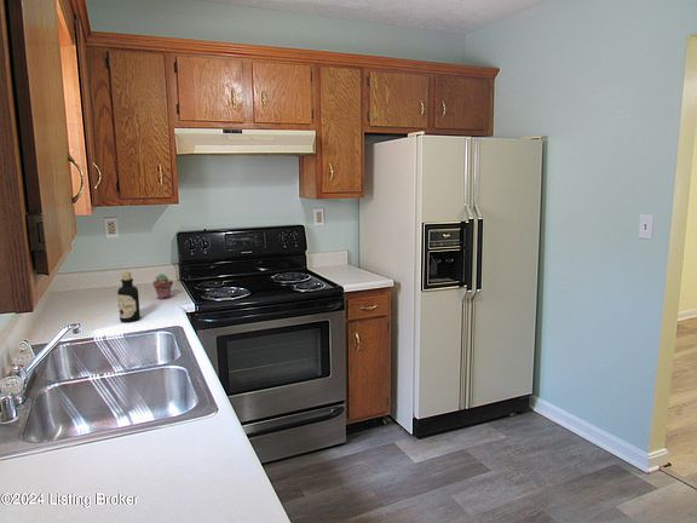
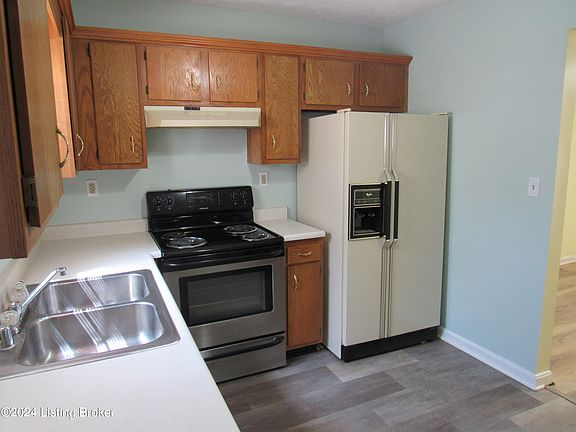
- bottle [116,271,142,323]
- potted succulent [152,272,174,300]
